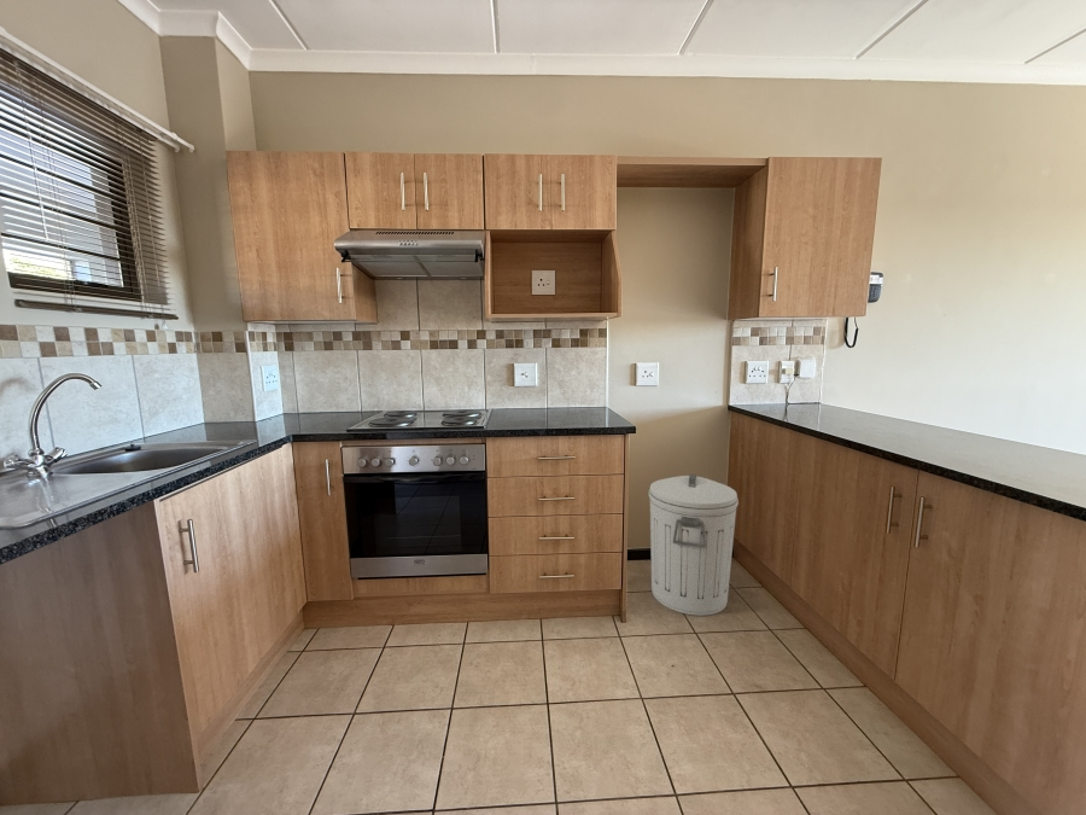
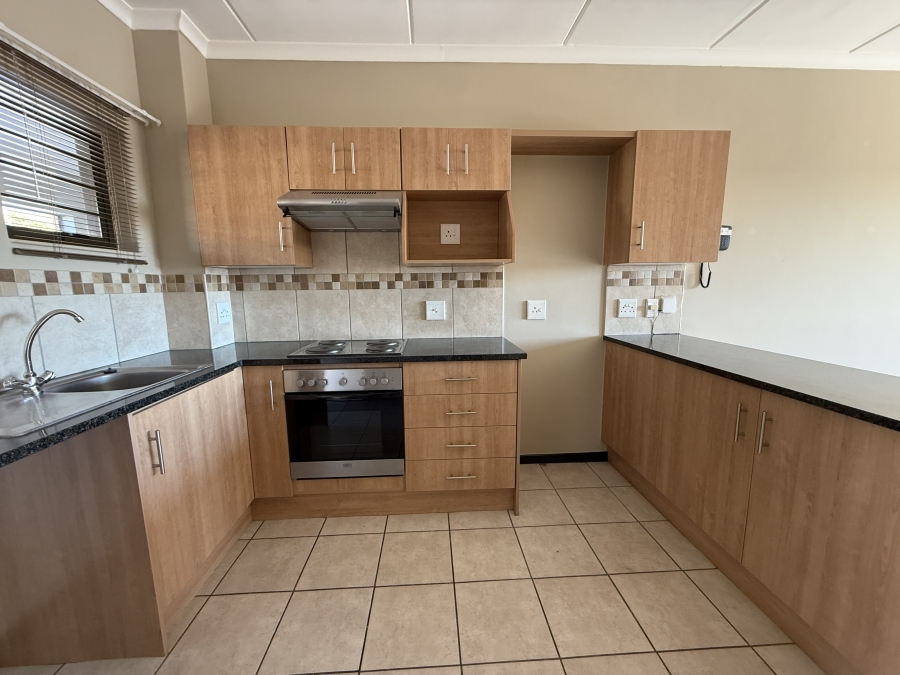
- trash can [648,473,740,617]
